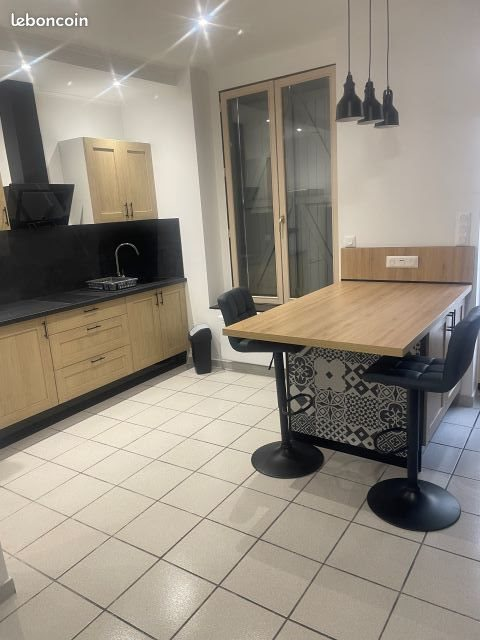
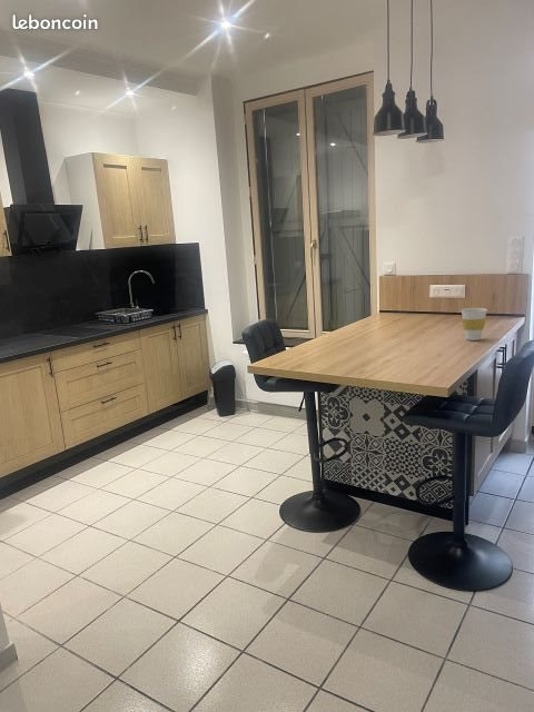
+ cup [461,307,488,342]
